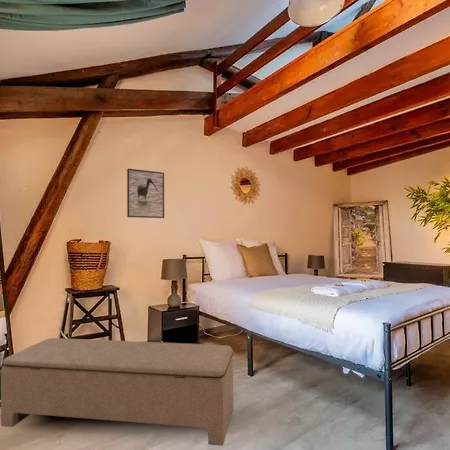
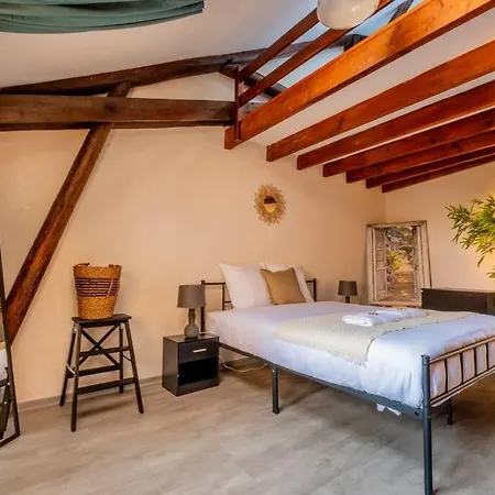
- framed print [126,168,165,219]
- bench [0,337,234,447]
